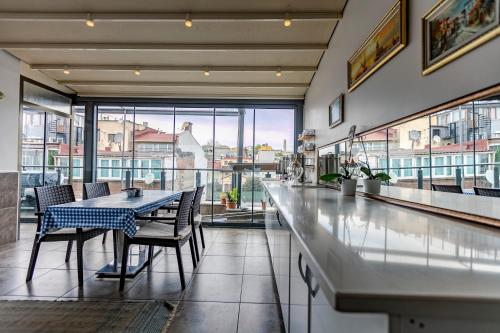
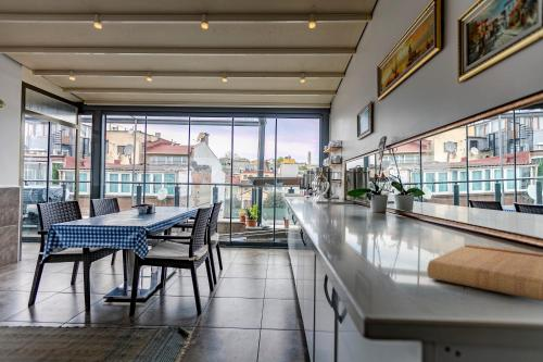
+ cutting board [426,242,543,302]
